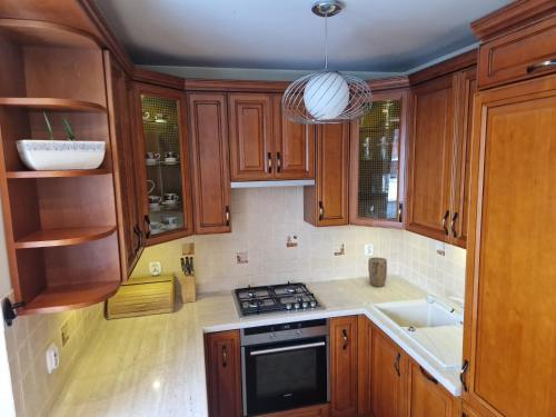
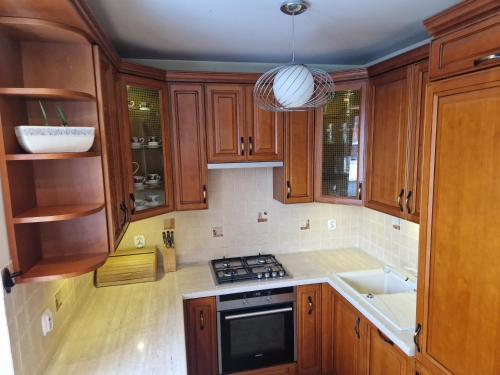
- plant pot [367,256,388,288]
